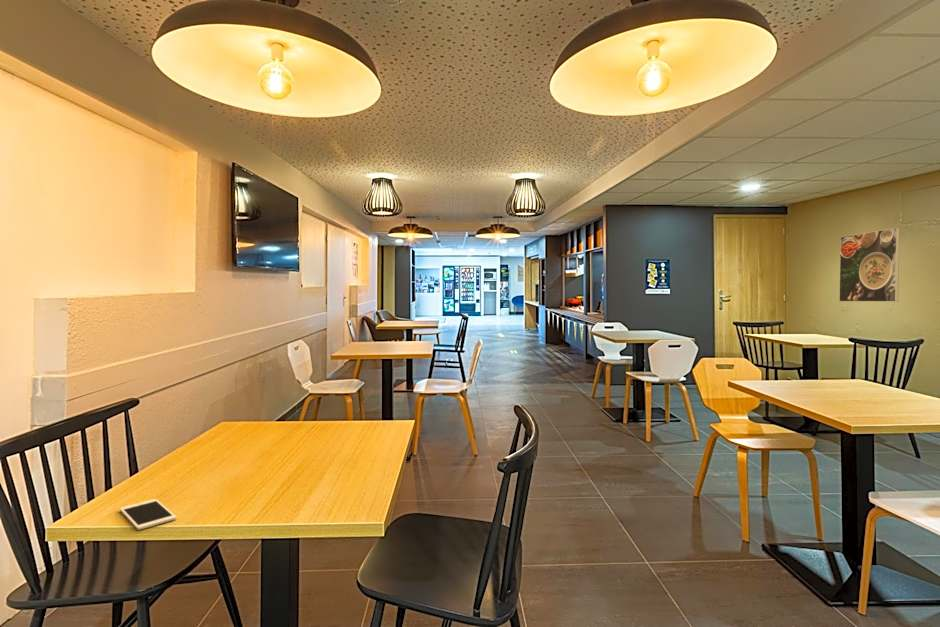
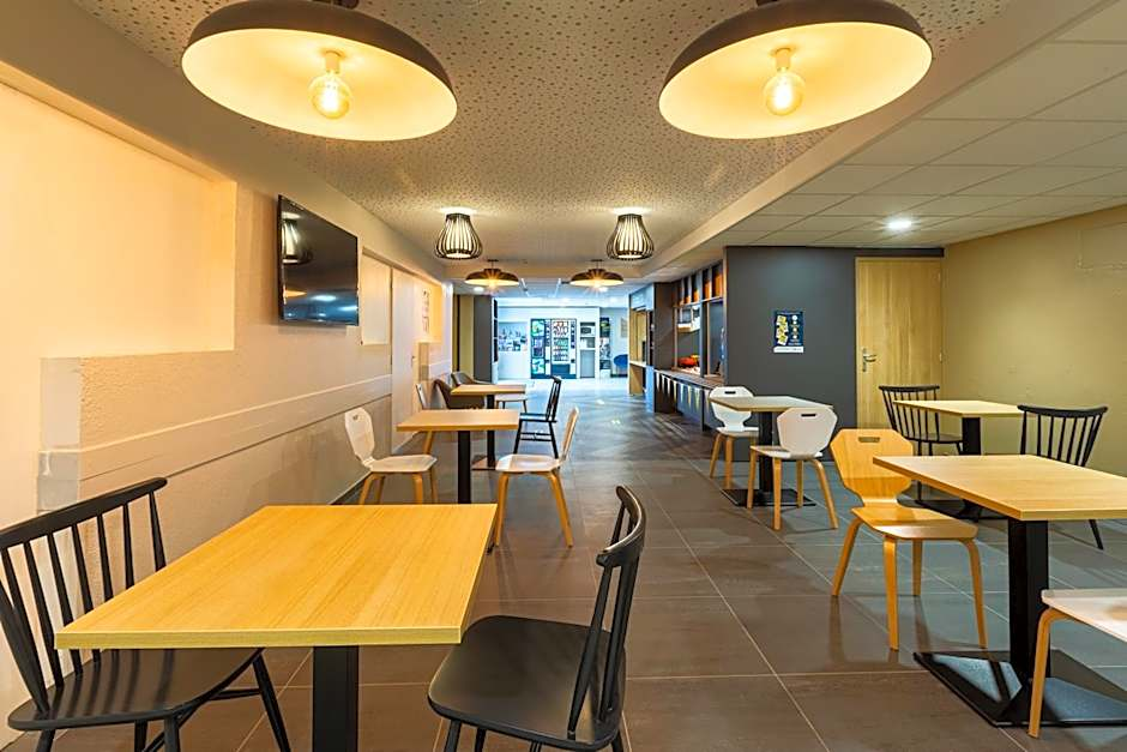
- cell phone [119,498,177,531]
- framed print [838,227,901,303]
